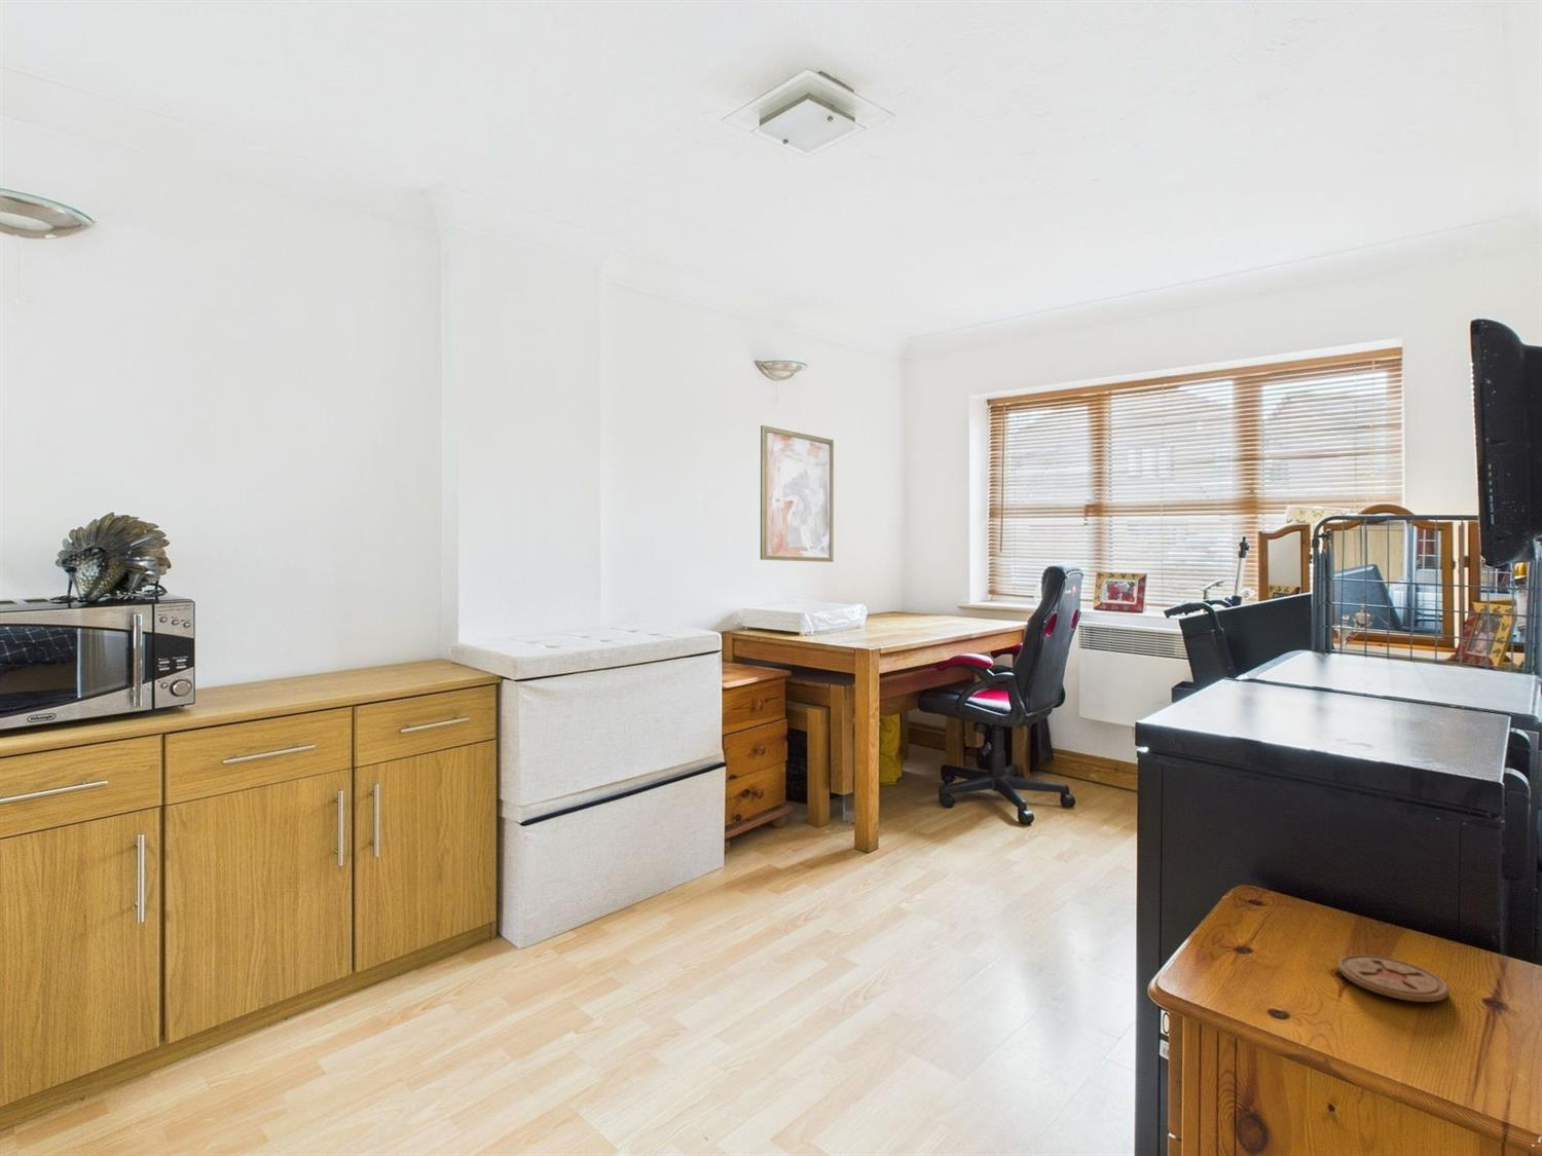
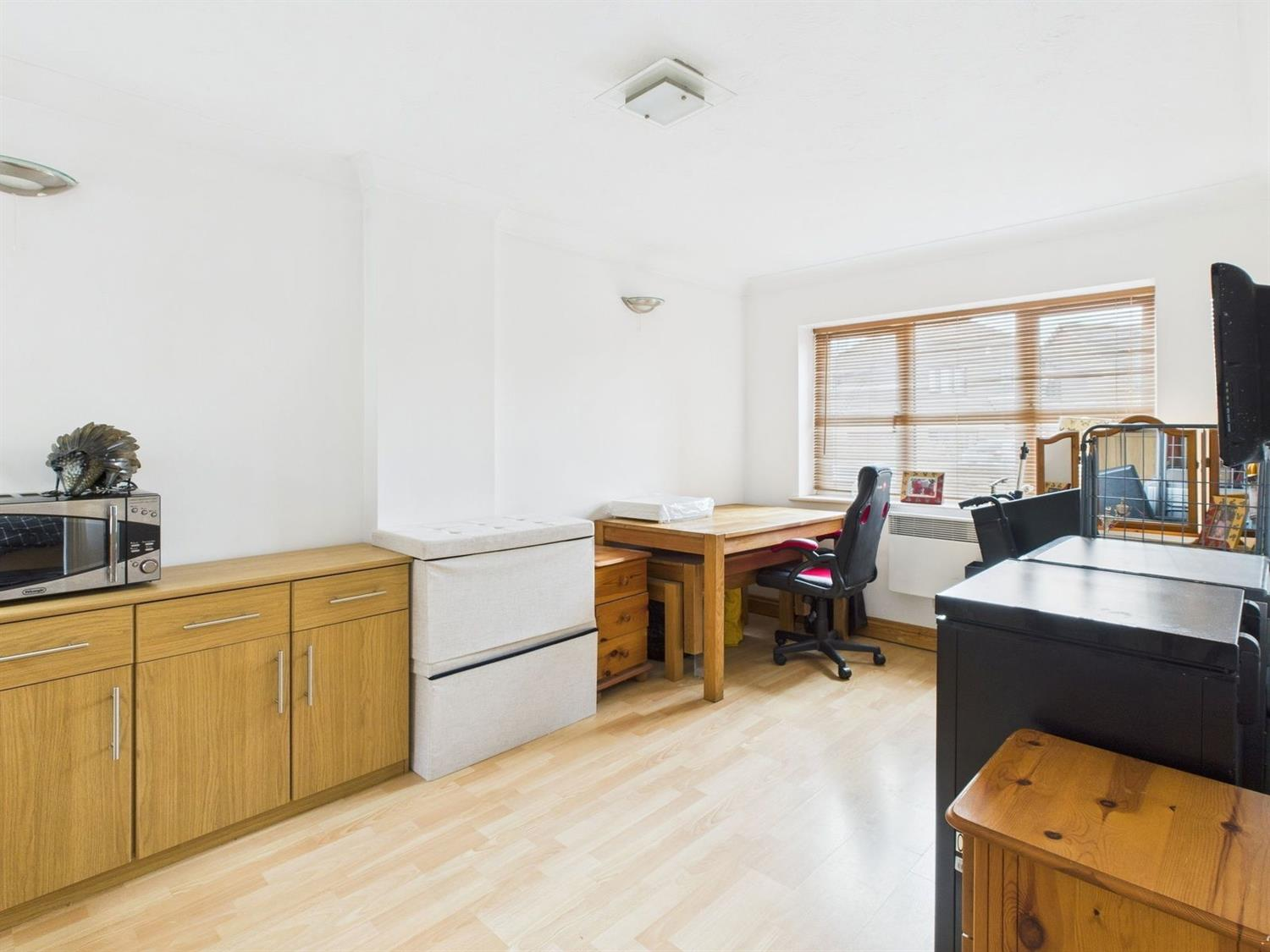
- coaster [1338,953,1450,1003]
- wall art [760,424,834,563]
